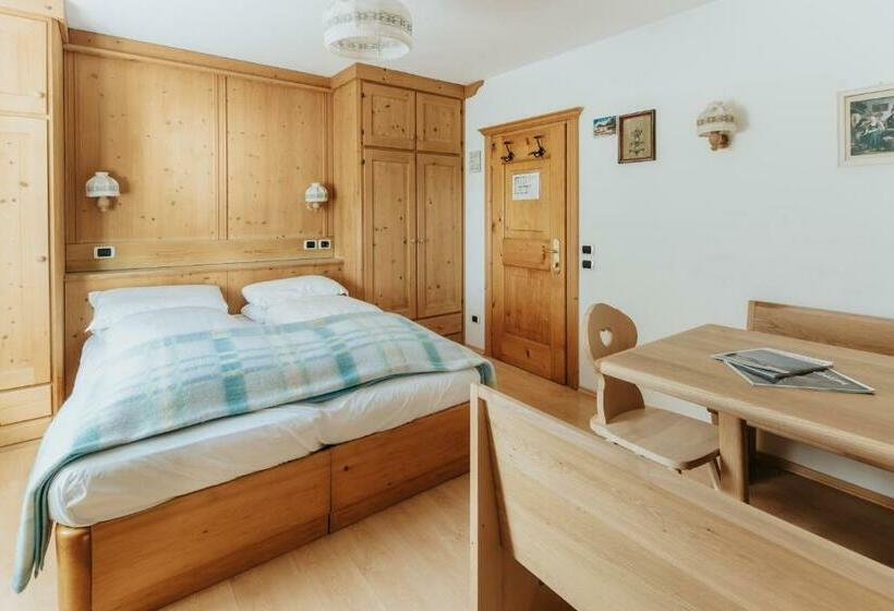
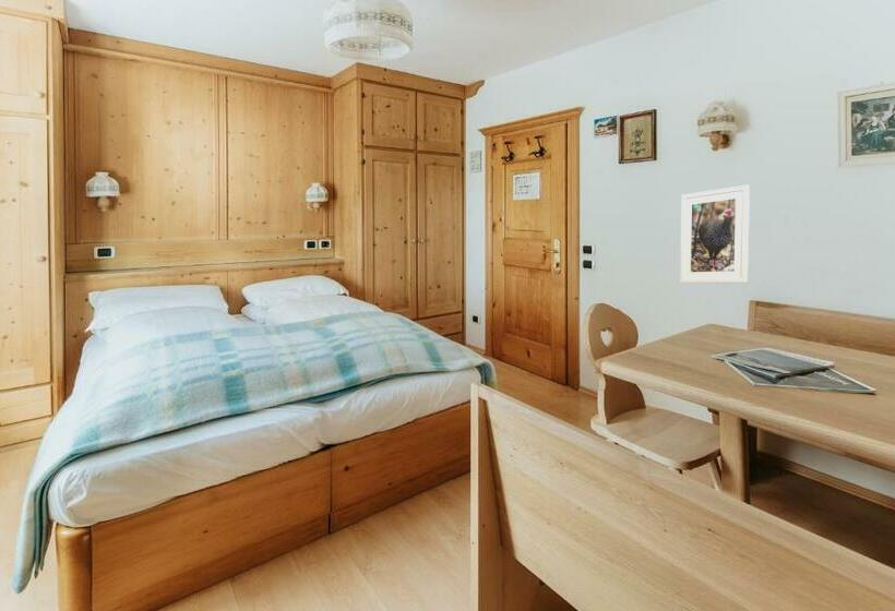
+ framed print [679,184,751,284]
